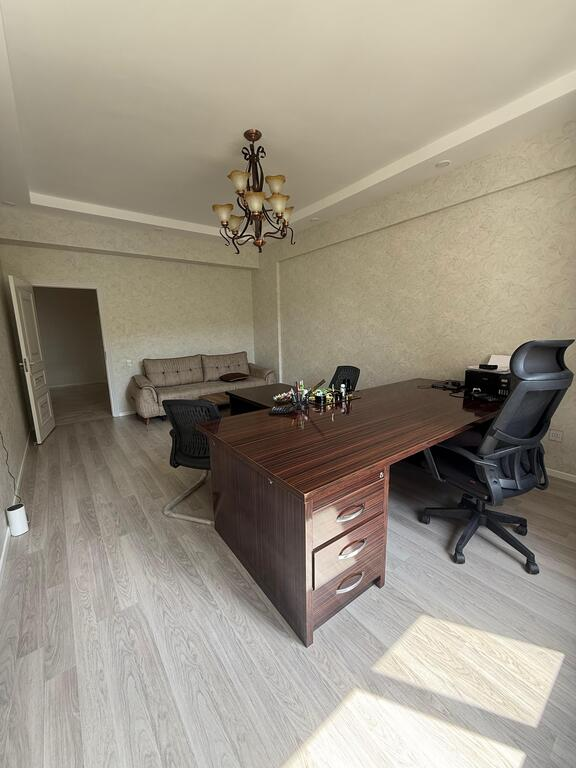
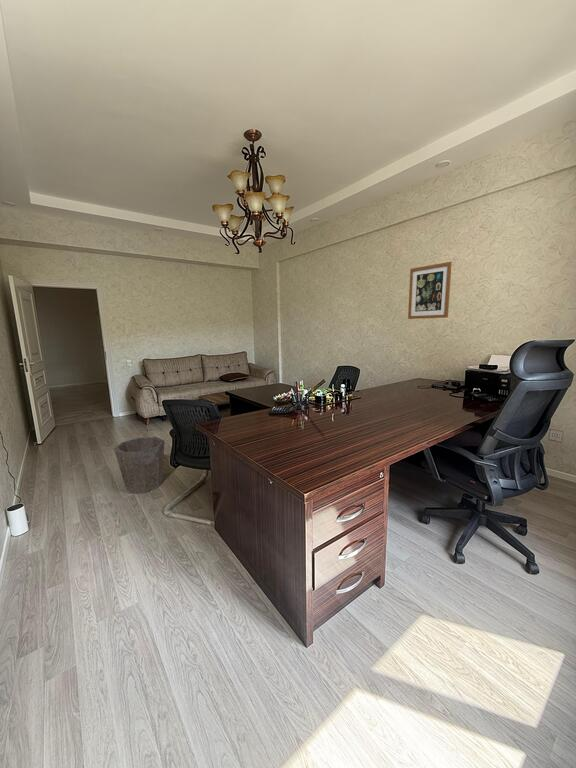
+ waste bin [113,436,166,494]
+ wall art [407,261,453,320]
